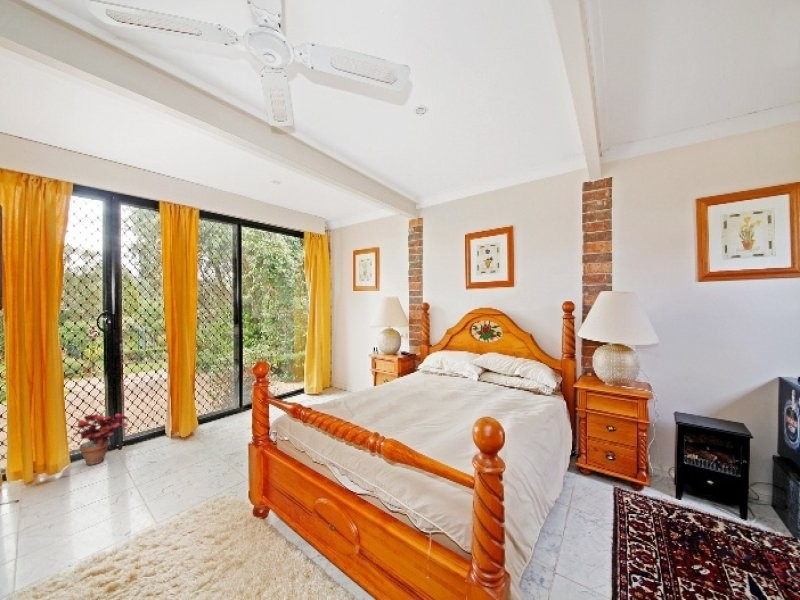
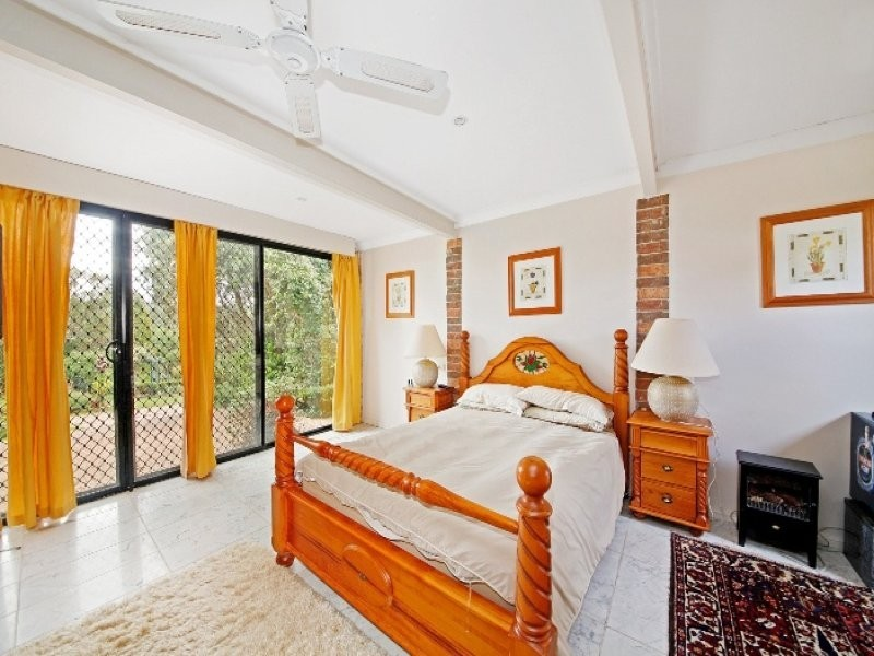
- potted plant [69,410,129,466]
